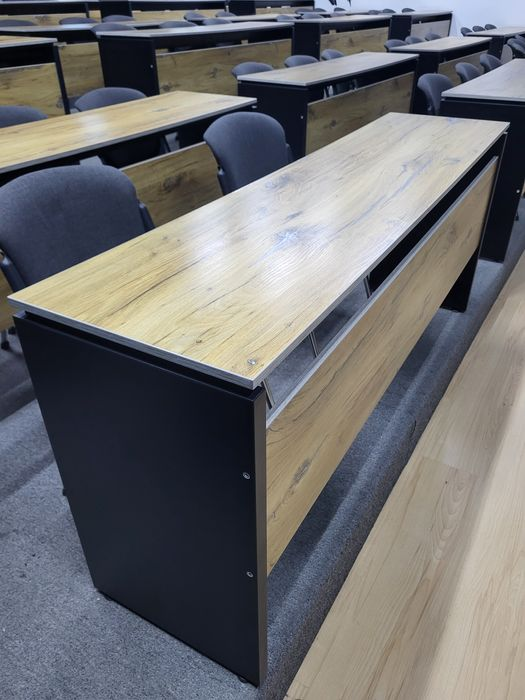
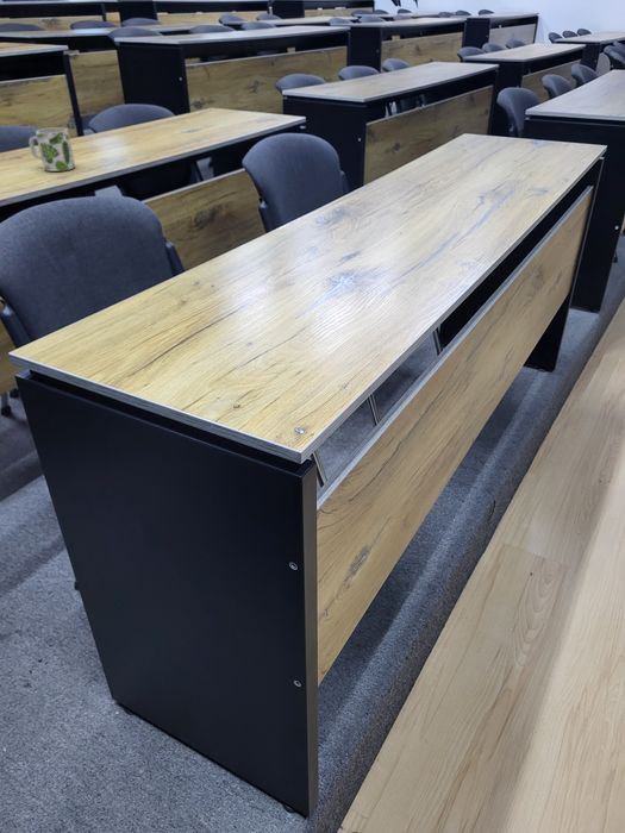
+ mug [27,126,76,173]
